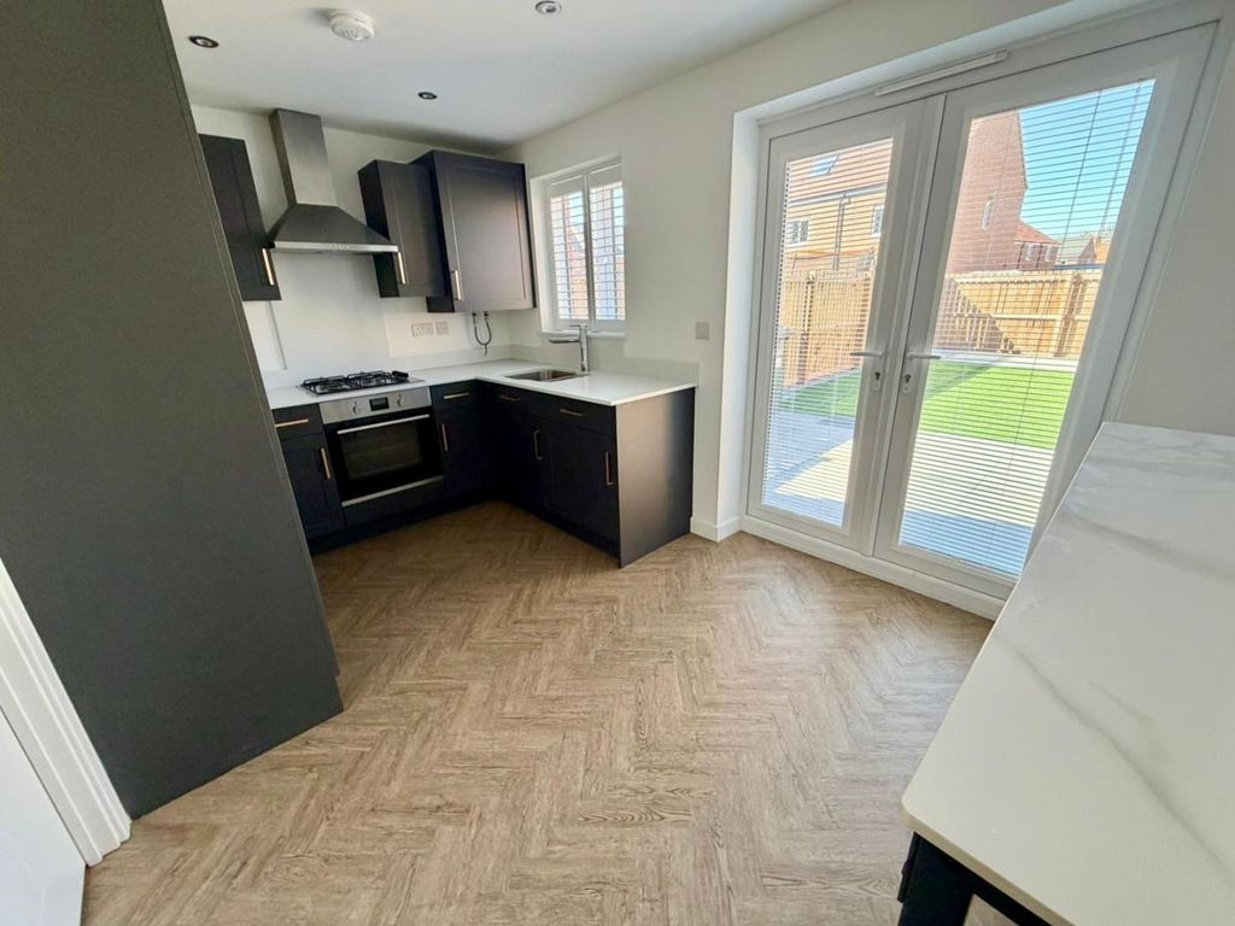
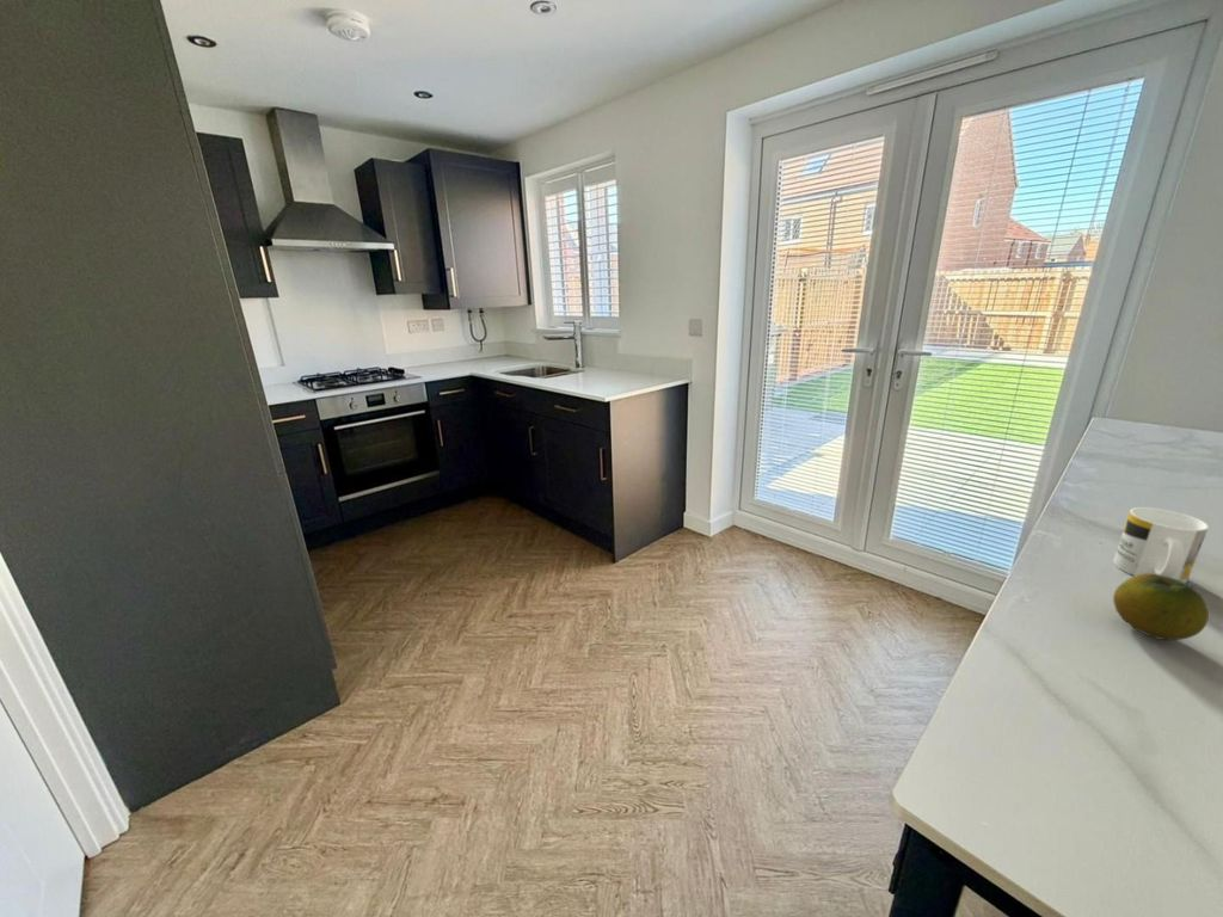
+ fruit [1112,573,1210,641]
+ mug [1112,506,1210,584]
